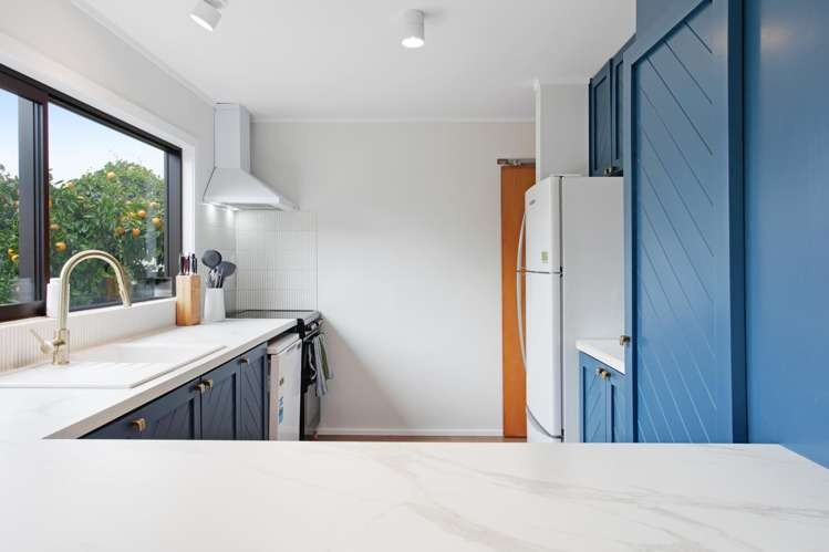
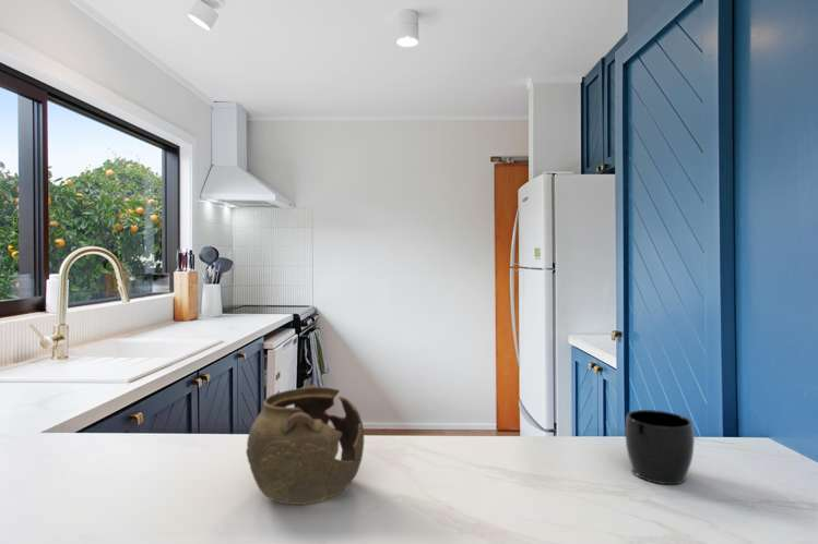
+ mug [624,409,696,486]
+ teapot [245,384,365,506]
